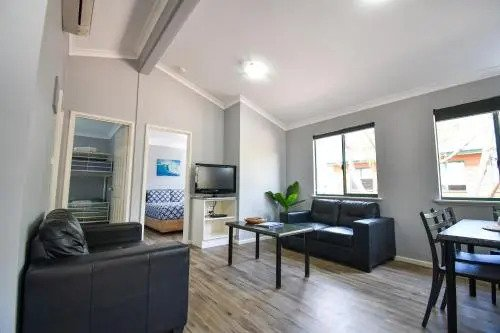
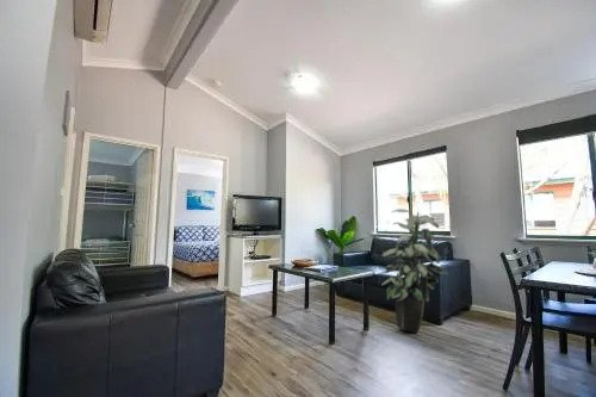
+ indoor plant [380,207,451,334]
